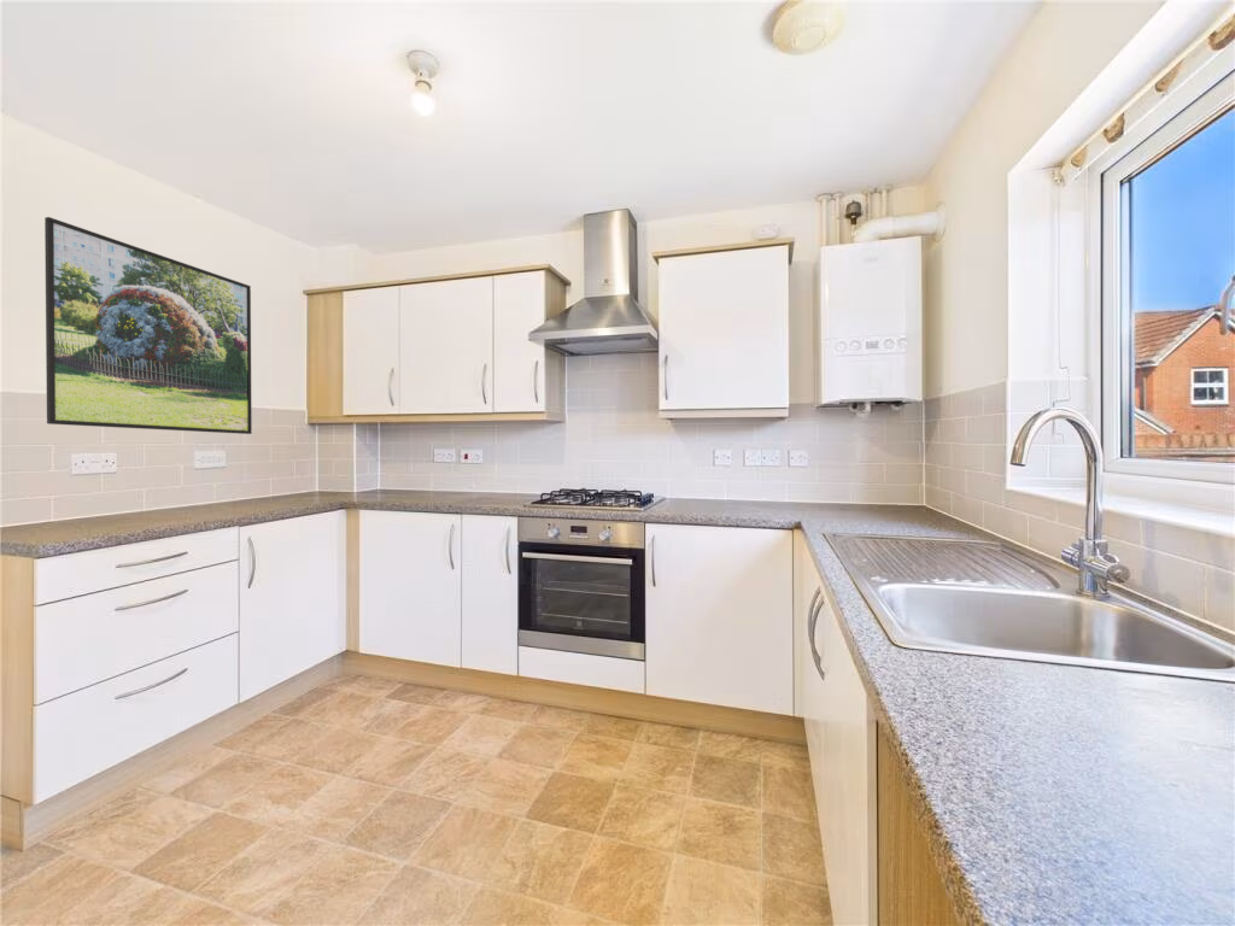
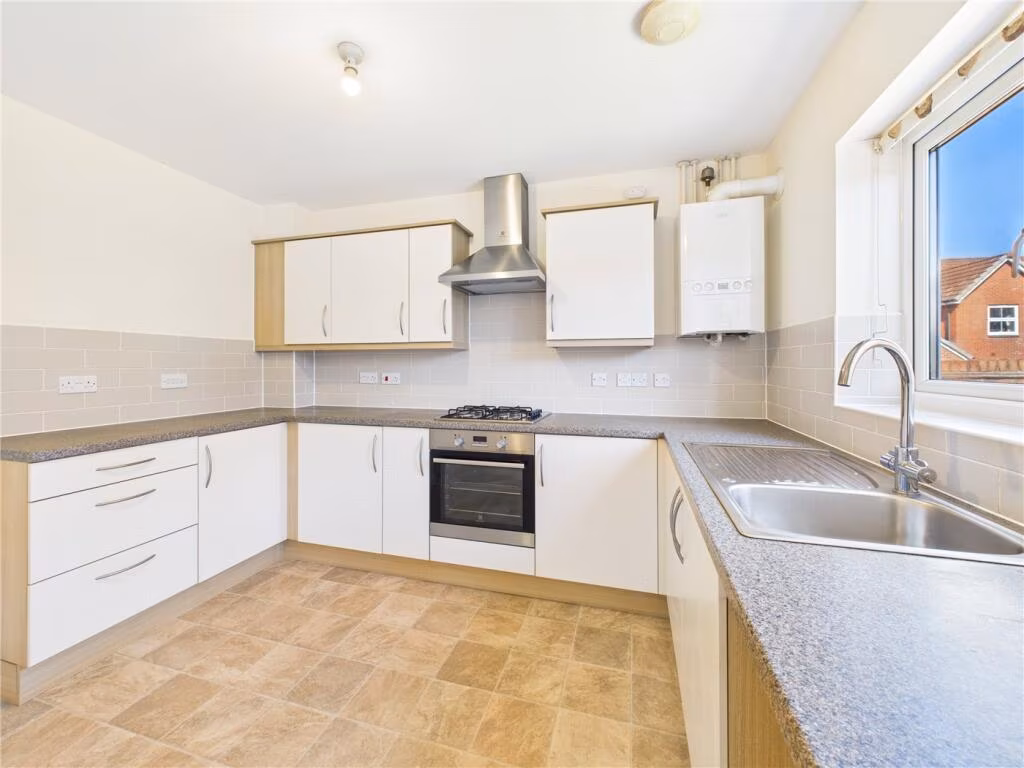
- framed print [43,216,253,435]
